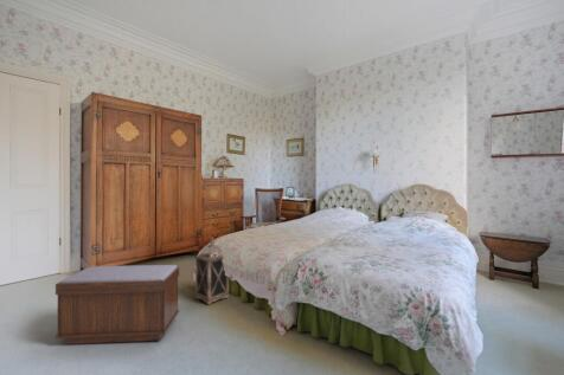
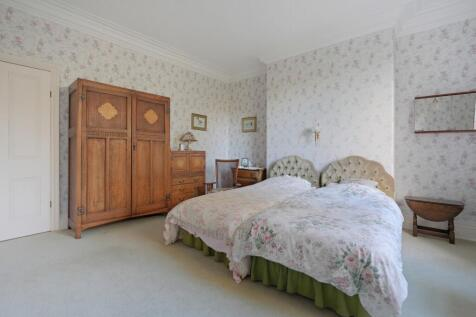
- lantern [194,237,230,306]
- bench [55,264,180,345]
